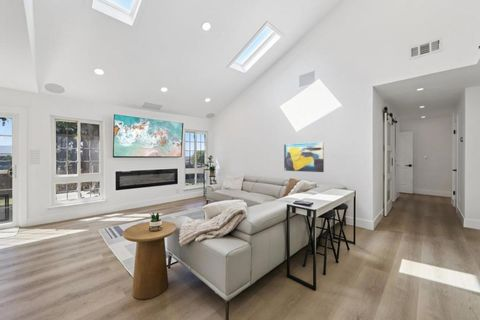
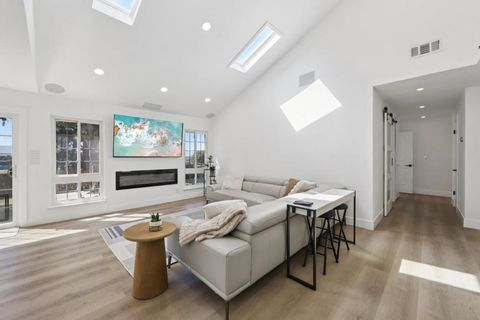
- wall art [283,141,325,173]
